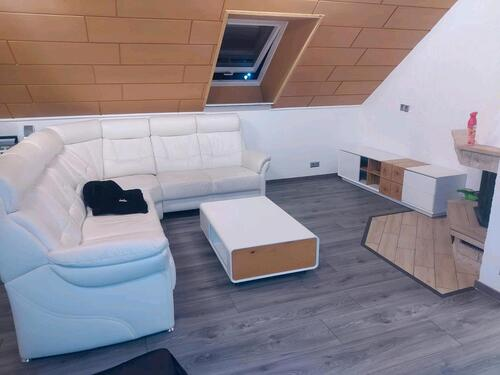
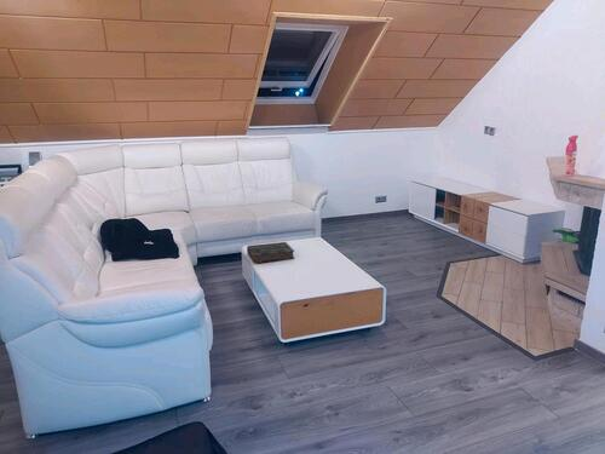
+ book [246,241,295,264]
